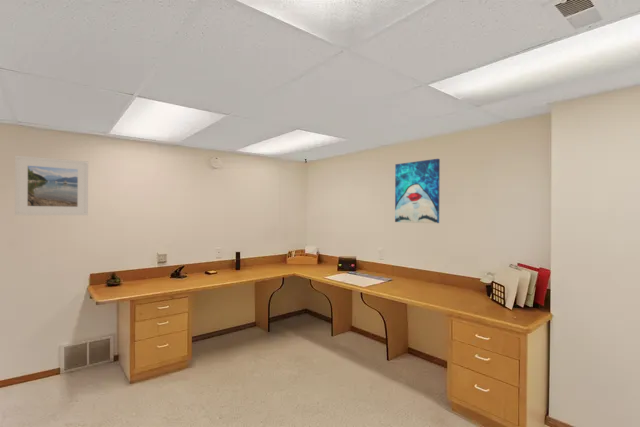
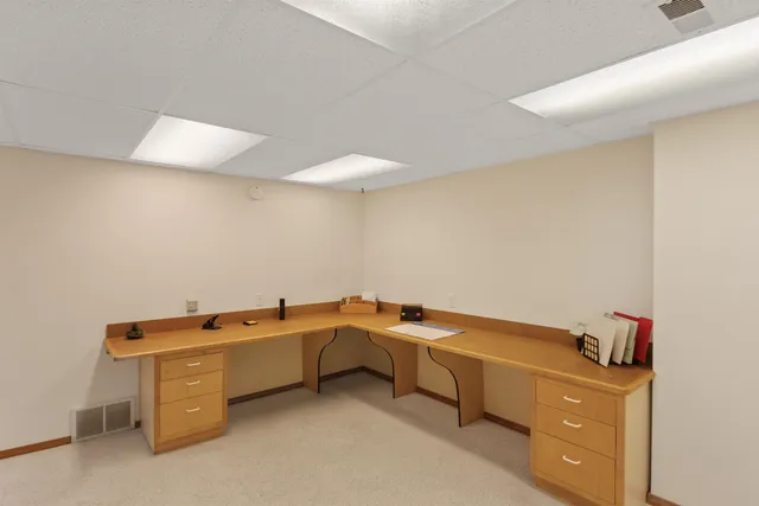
- wall art [394,158,441,224]
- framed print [14,154,89,216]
